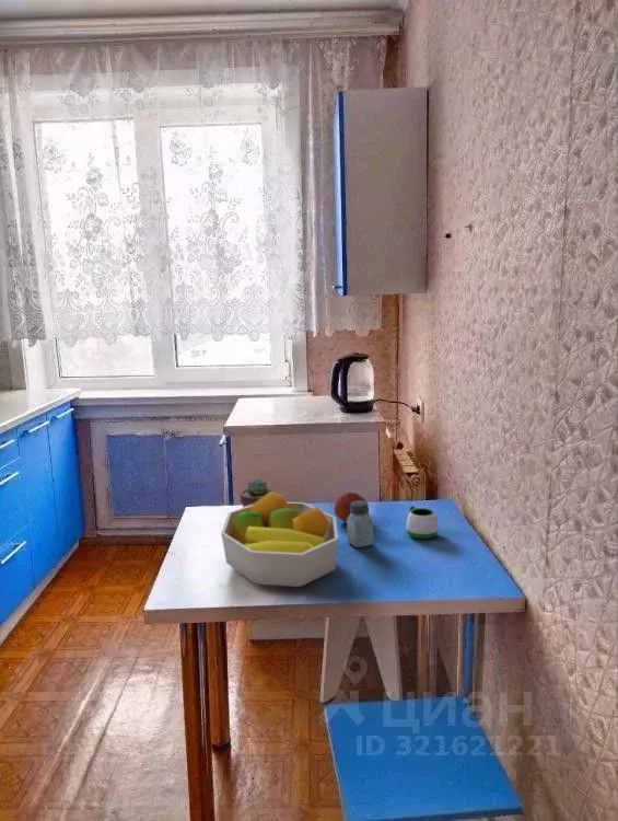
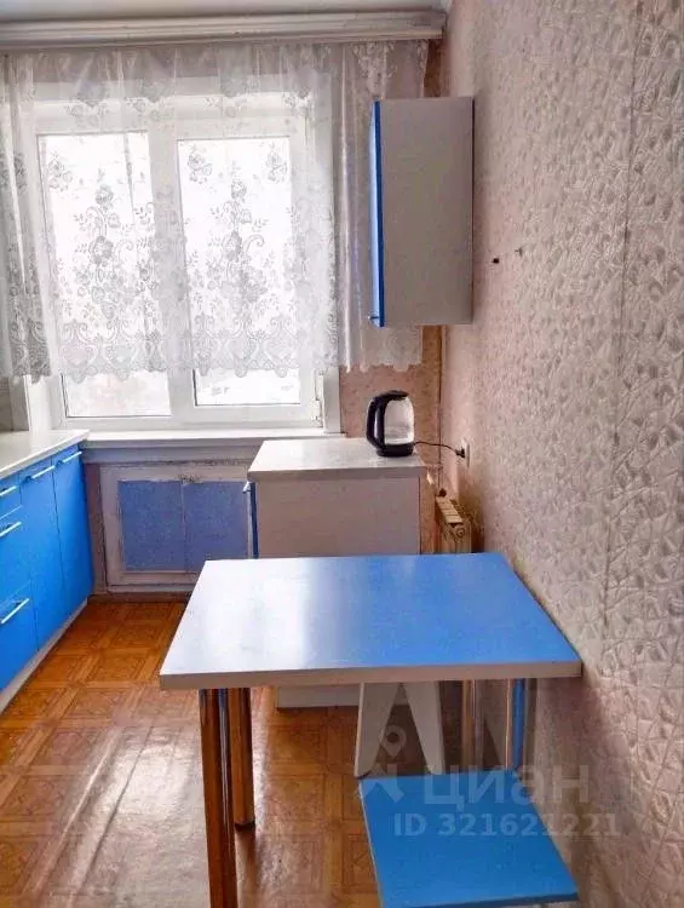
- fruit bowl [220,492,339,588]
- mug [405,505,440,540]
- saltshaker [346,501,375,548]
- fruit [333,492,370,524]
- potted succulent [238,477,276,508]
